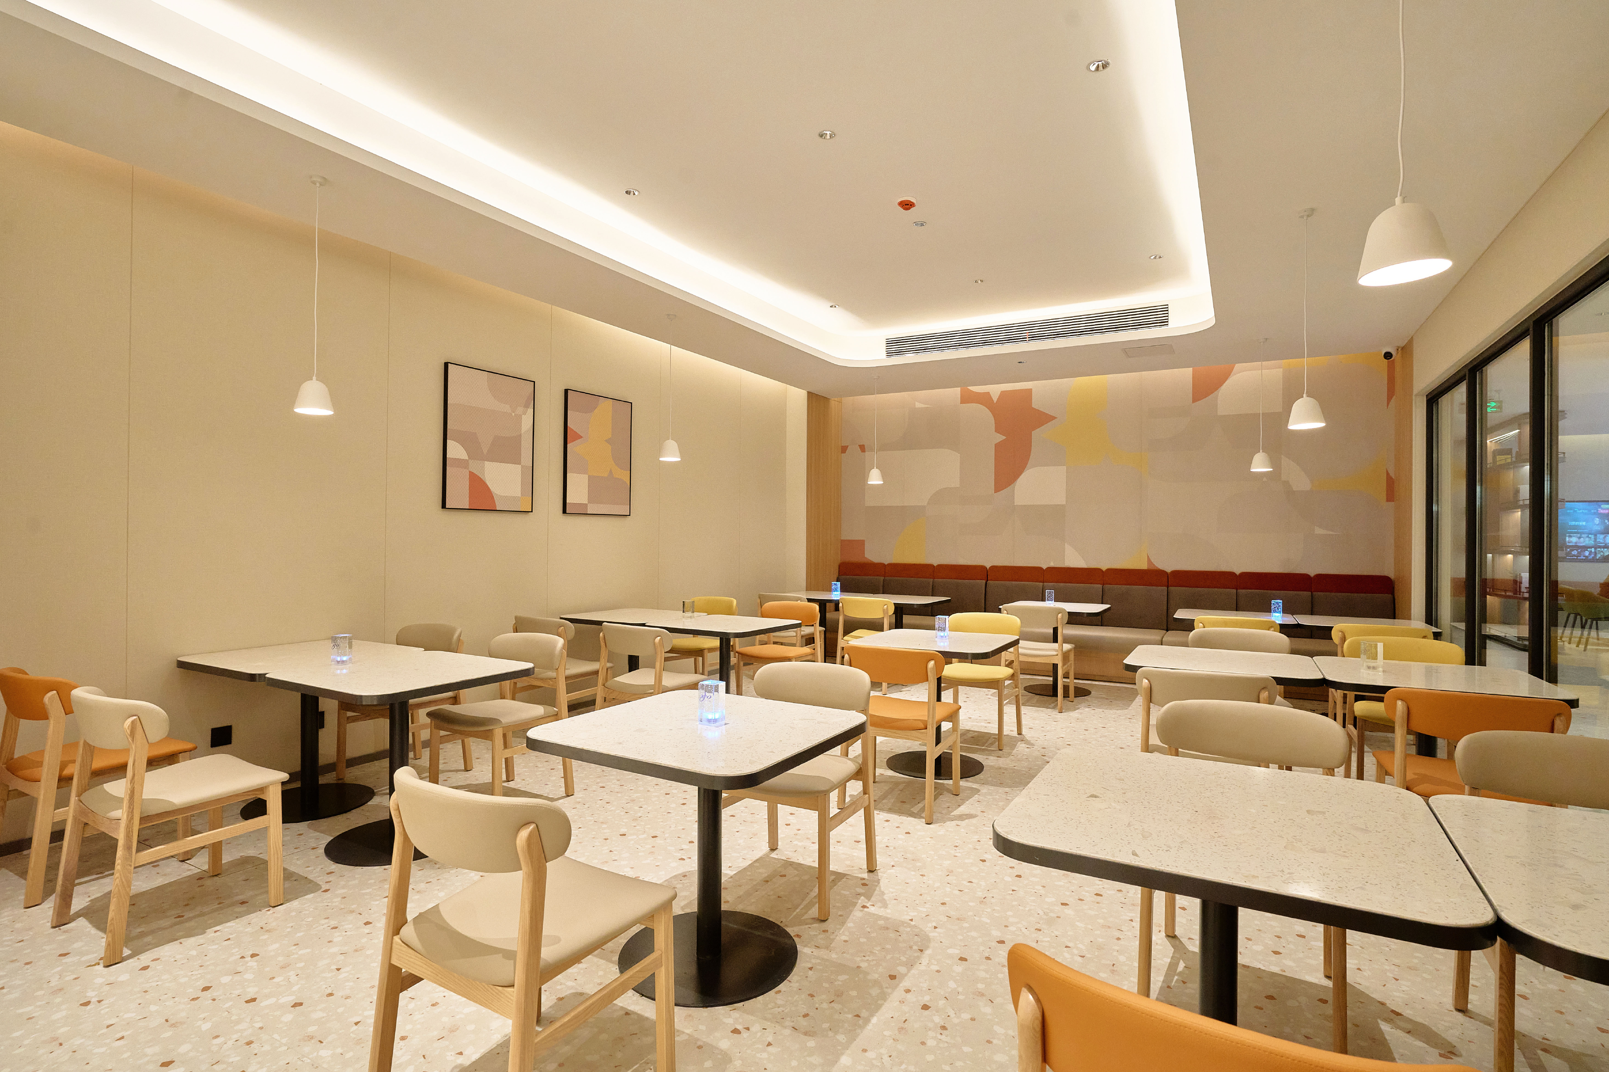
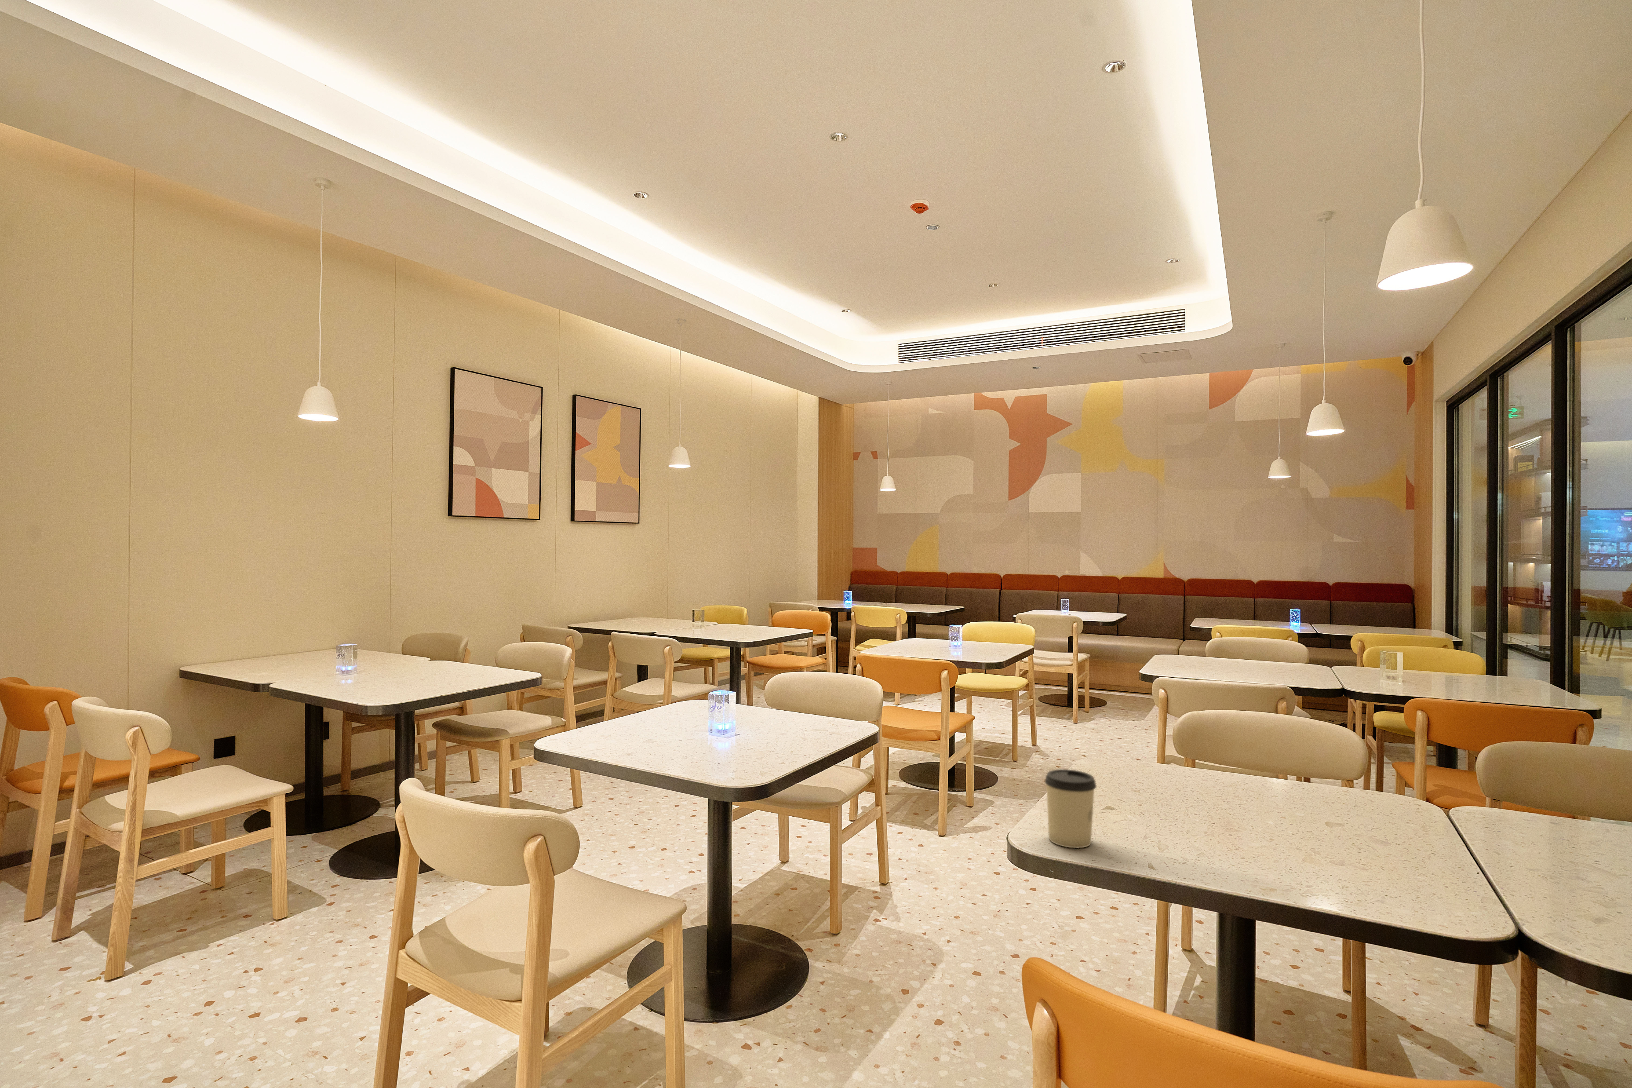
+ cup [1044,769,1096,849]
